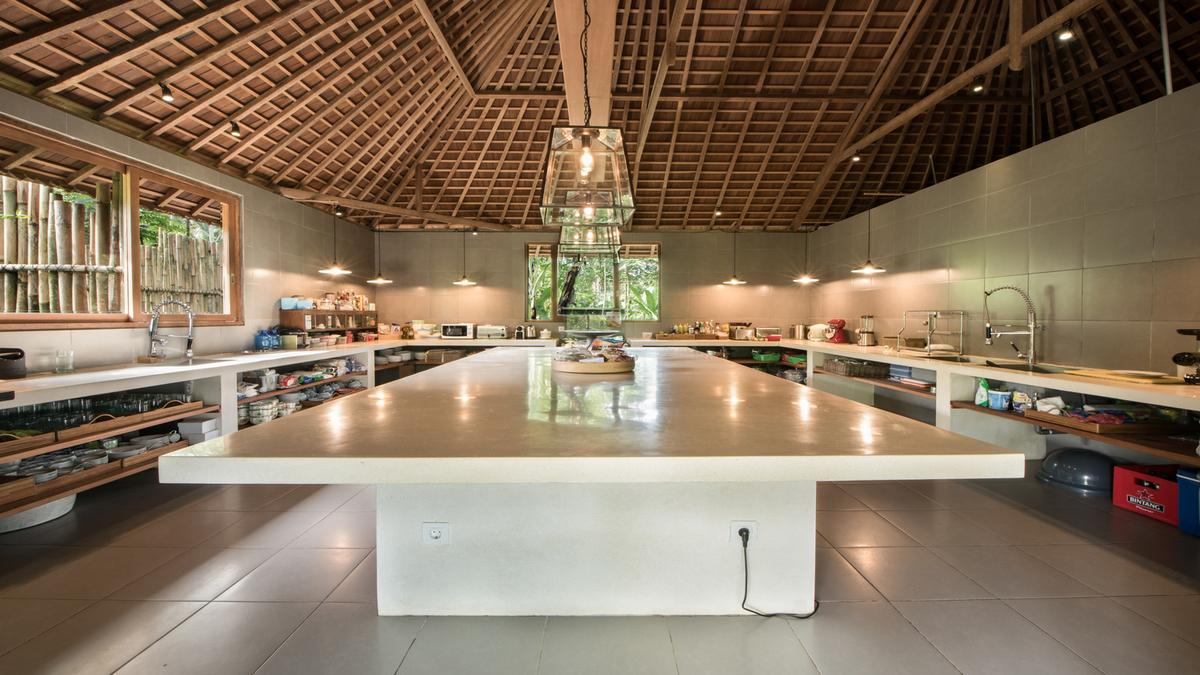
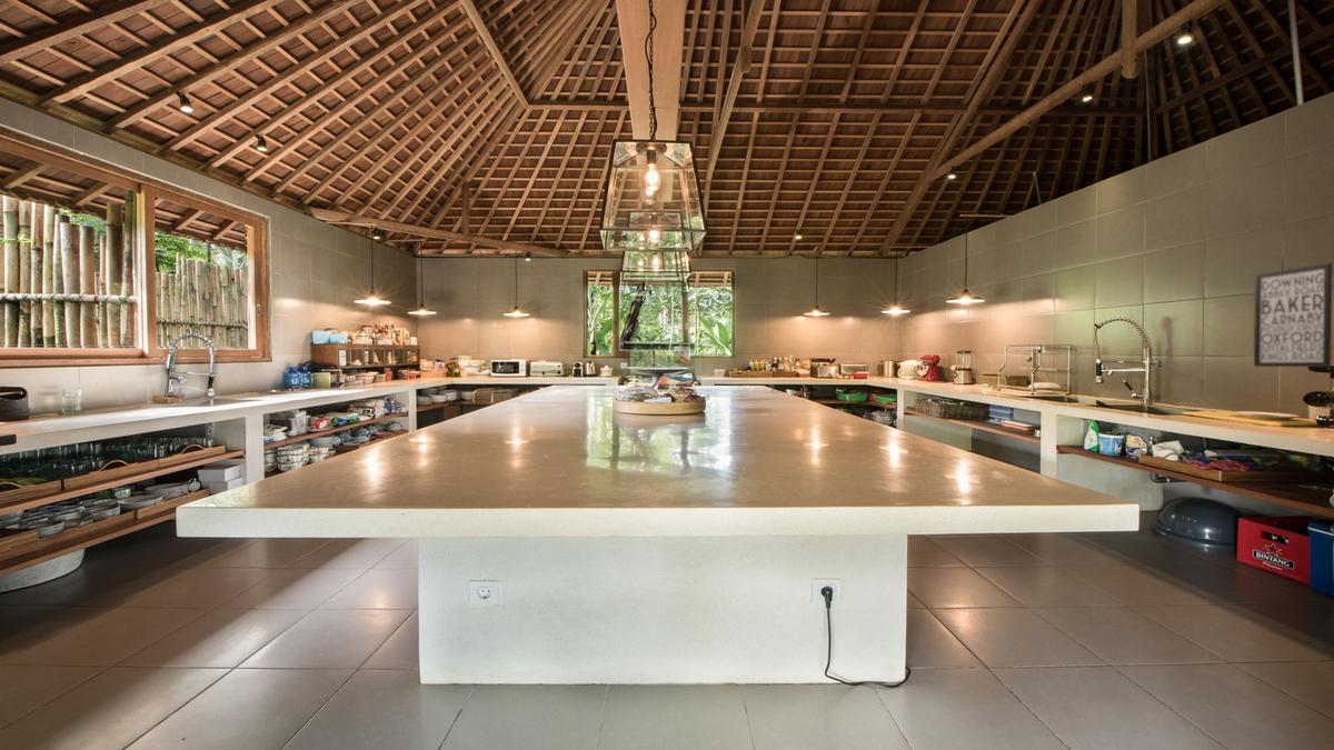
+ wall art [1253,262,1333,368]
